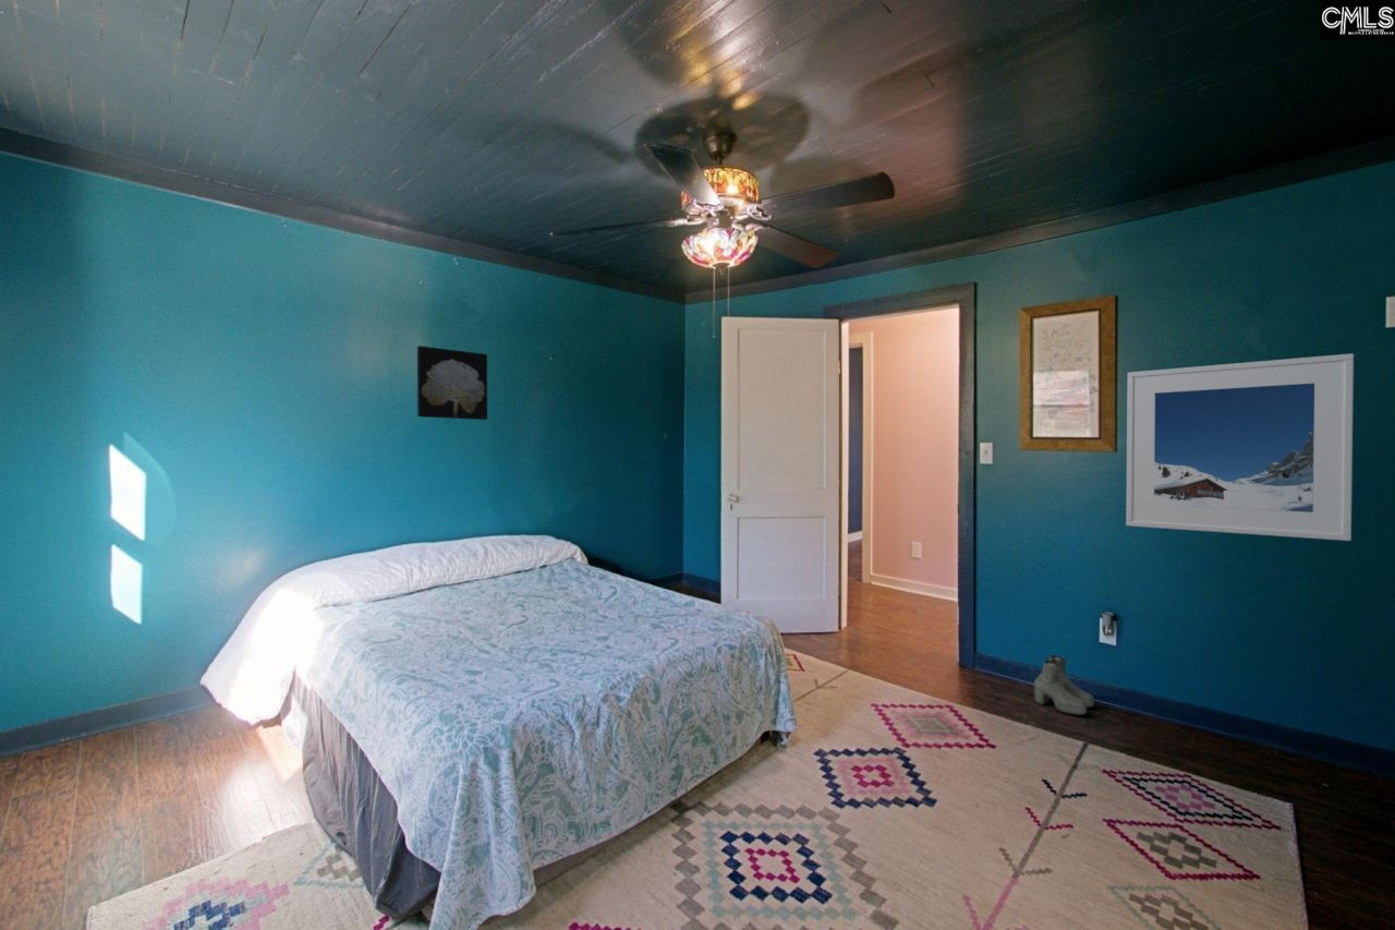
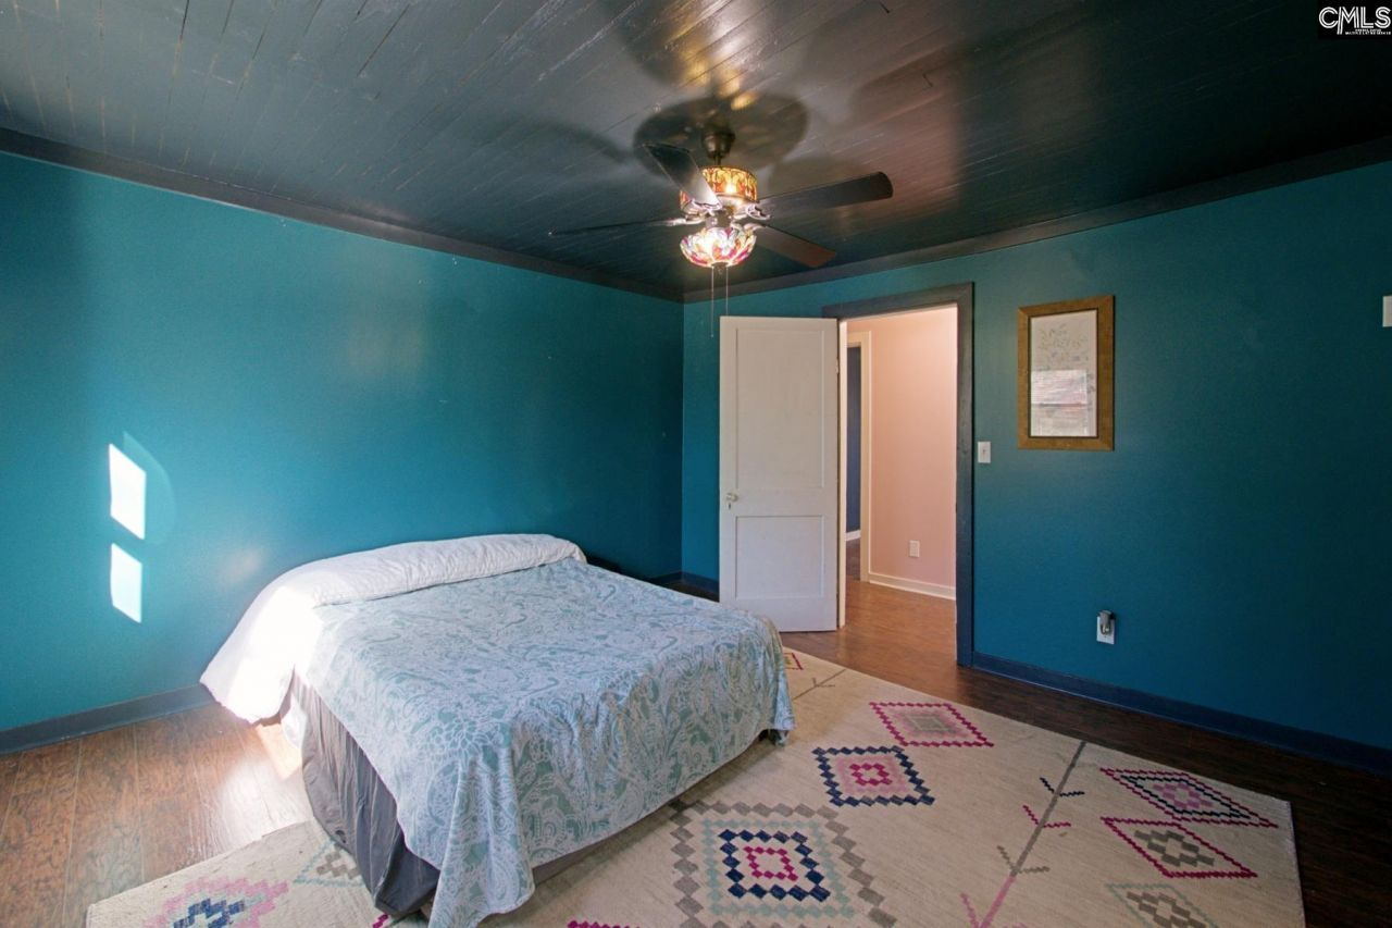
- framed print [1125,352,1355,542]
- wall art [416,345,488,421]
- boots [1033,654,1095,716]
